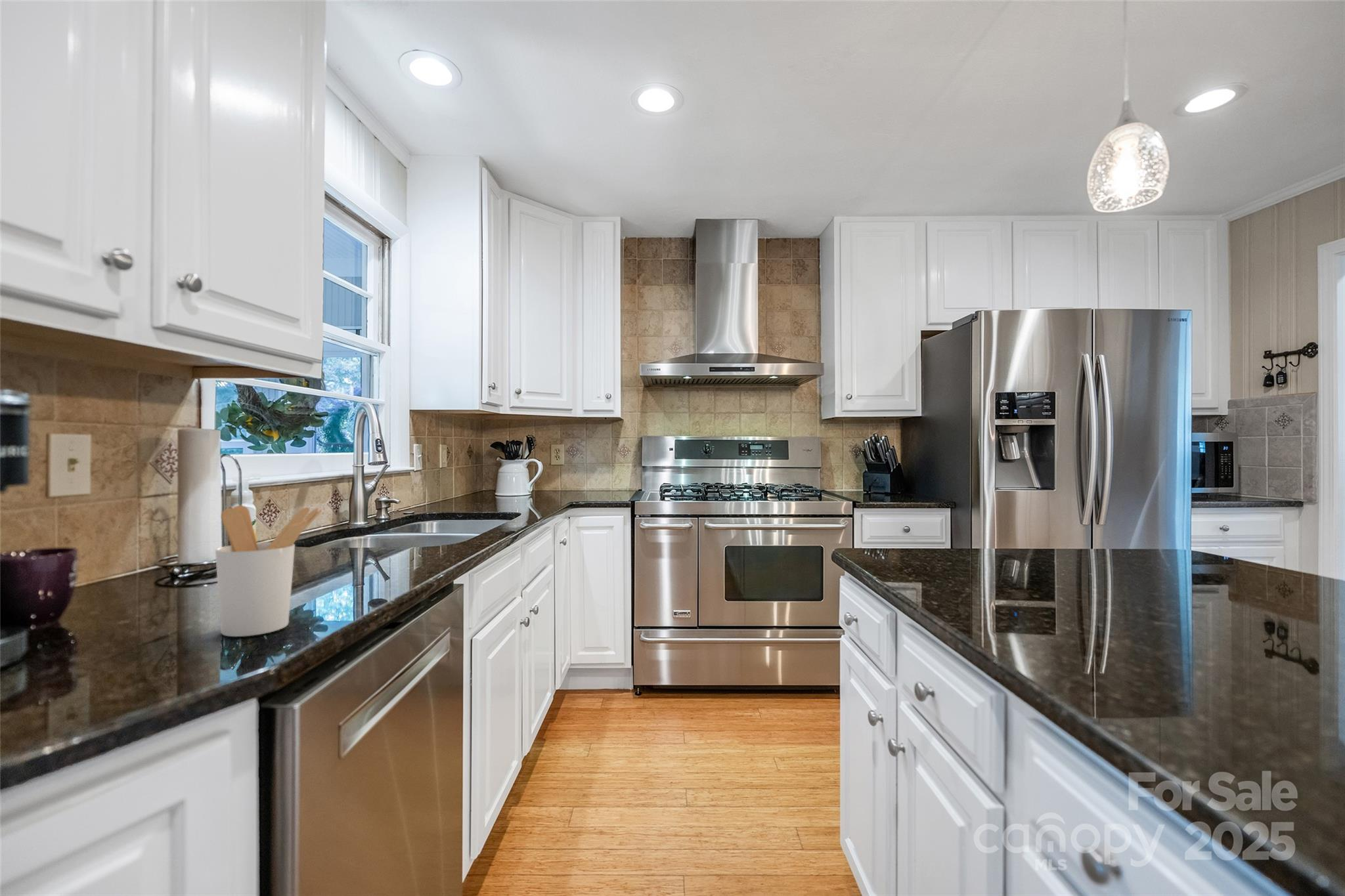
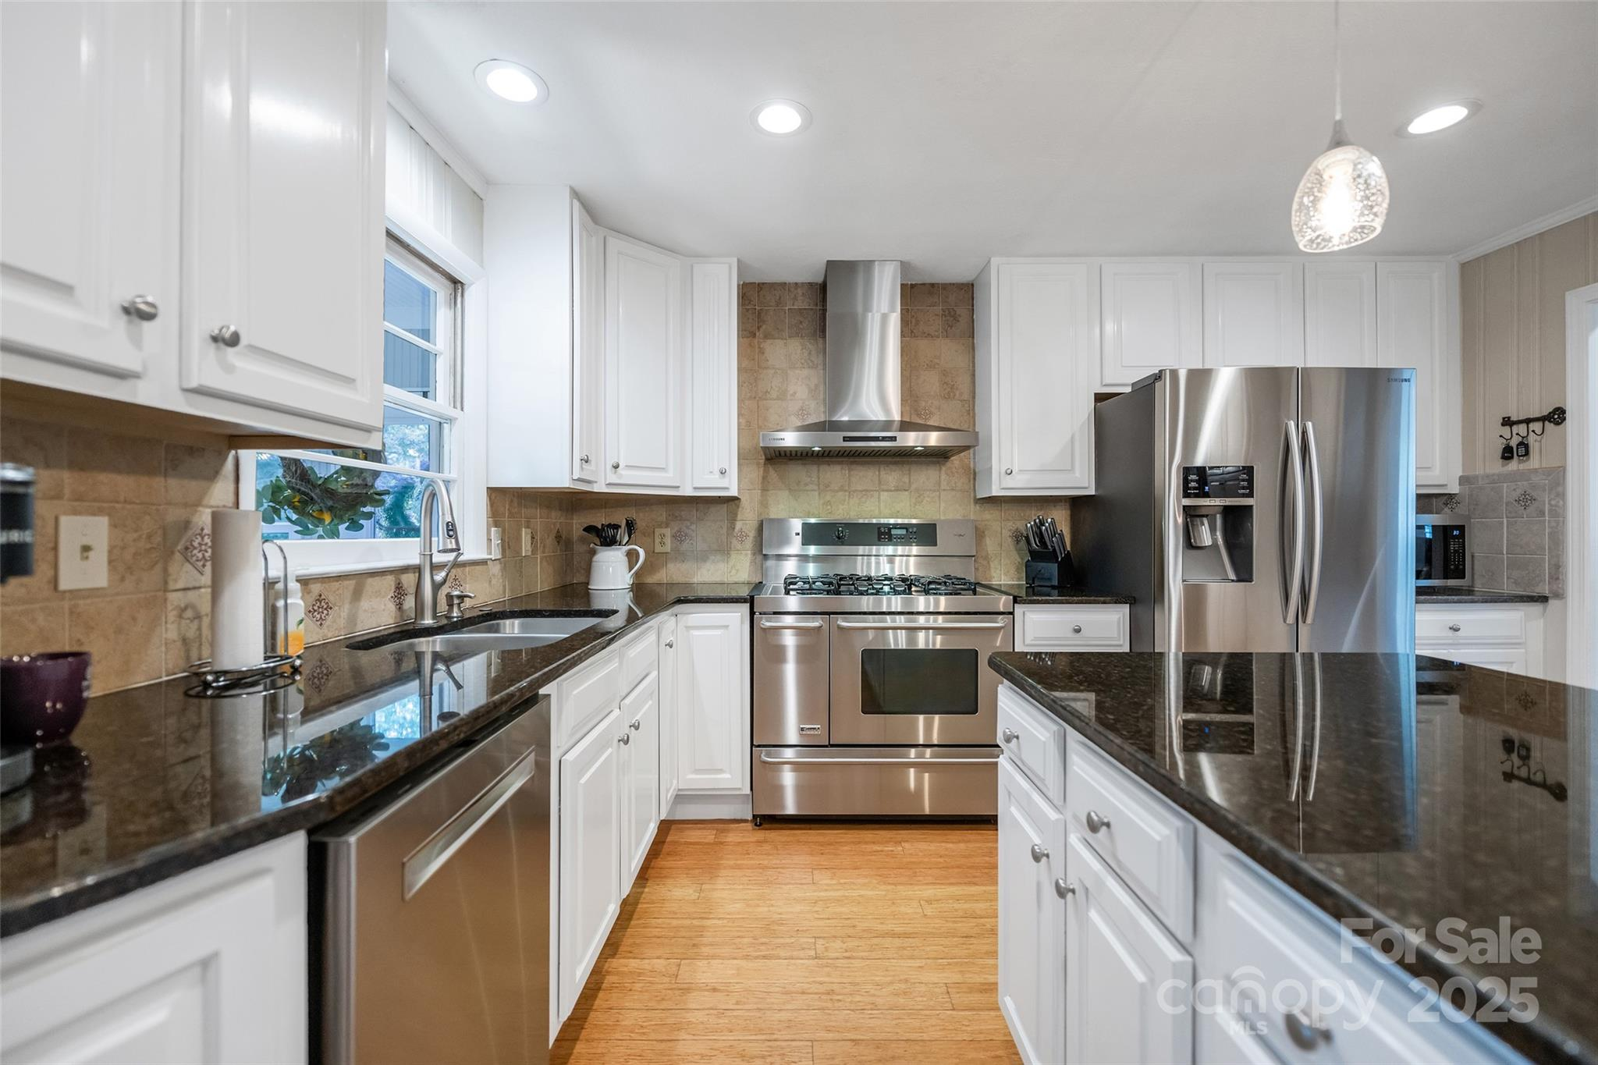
- utensil holder [215,505,324,637]
